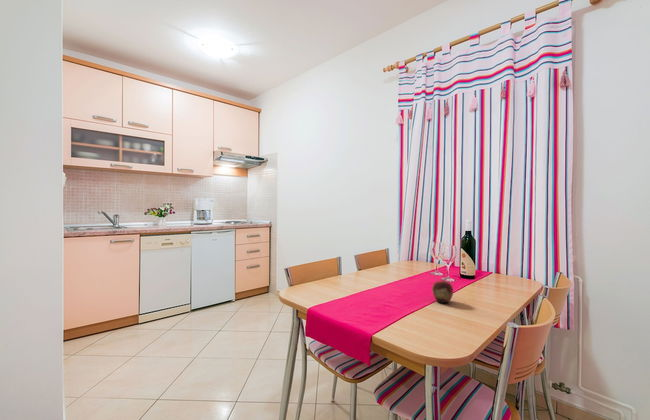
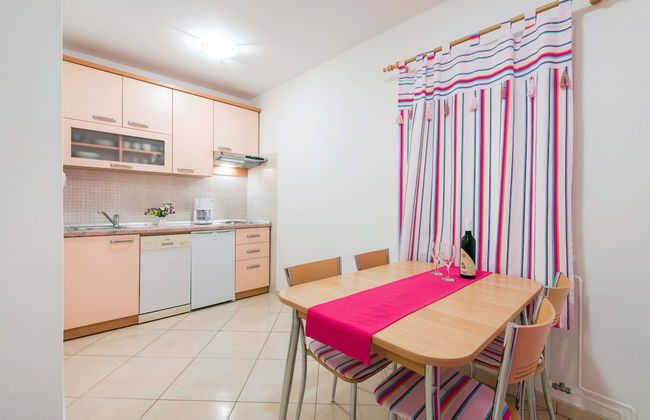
- fruit [431,277,454,304]
